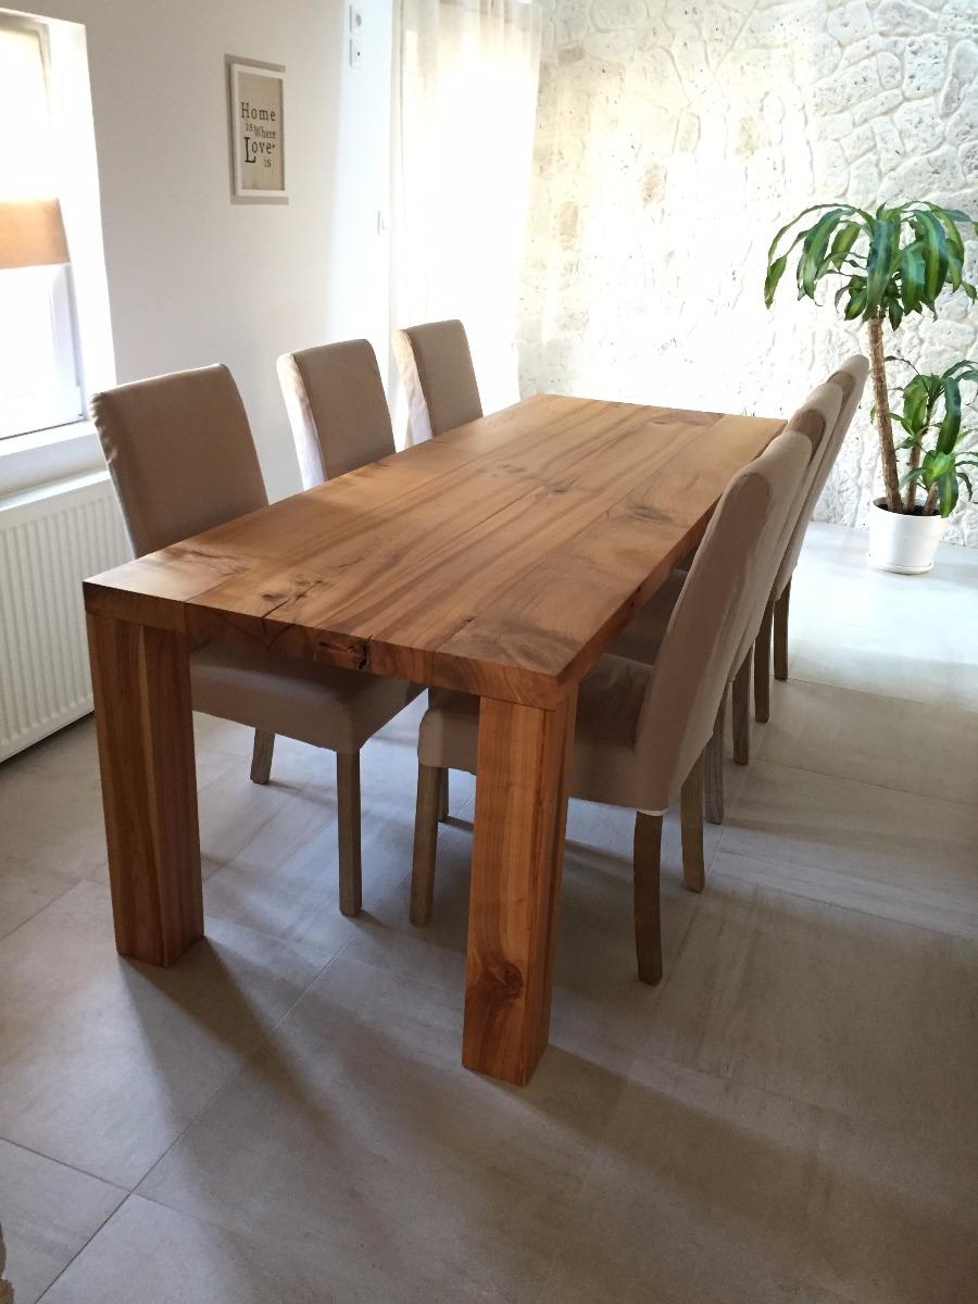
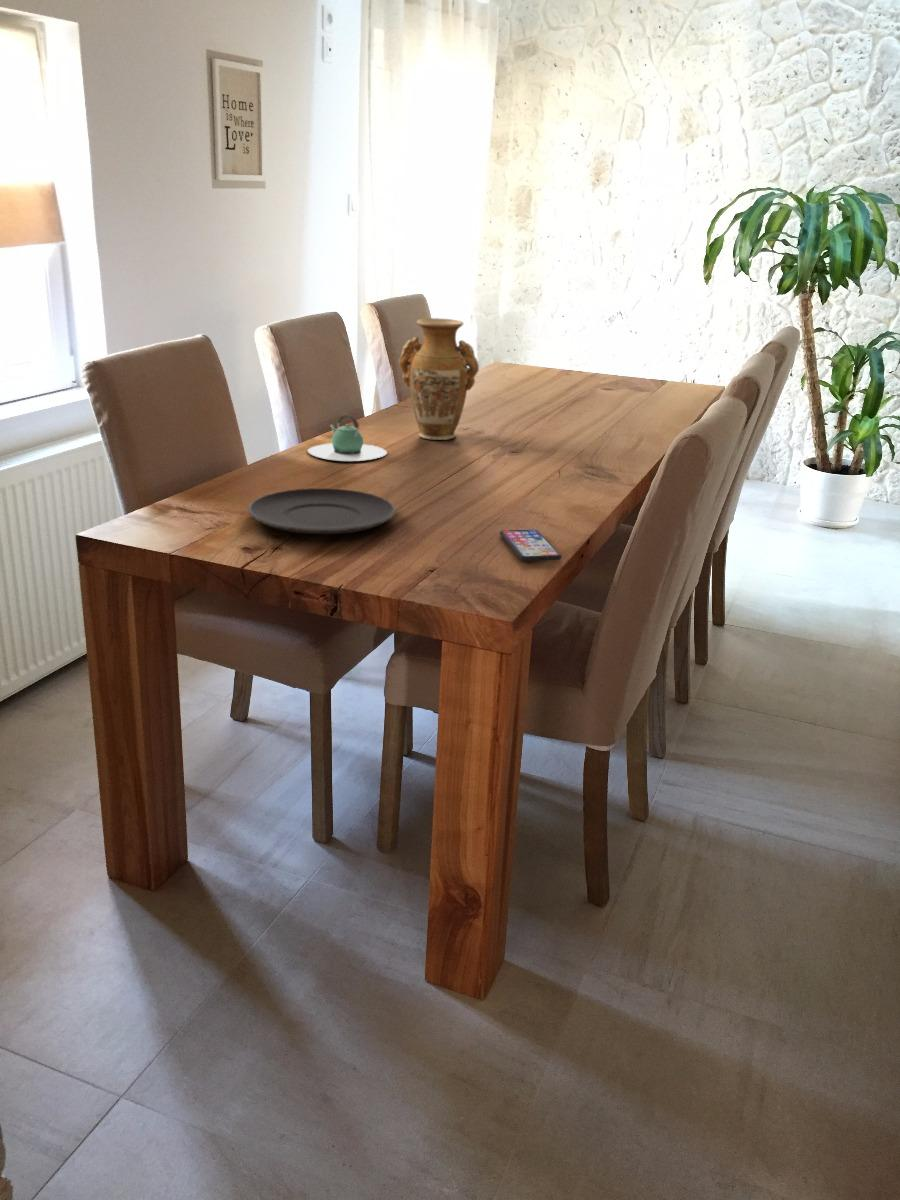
+ vase [398,317,480,441]
+ teapot [307,413,388,462]
+ plate [247,487,397,535]
+ smartphone [499,529,562,562]
